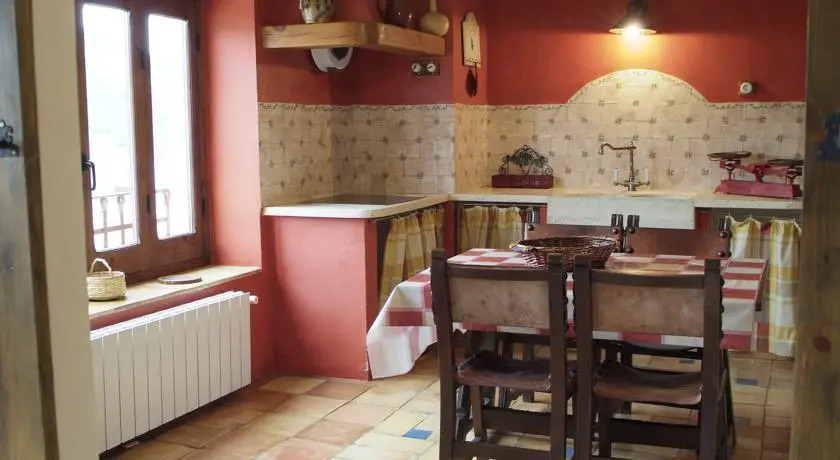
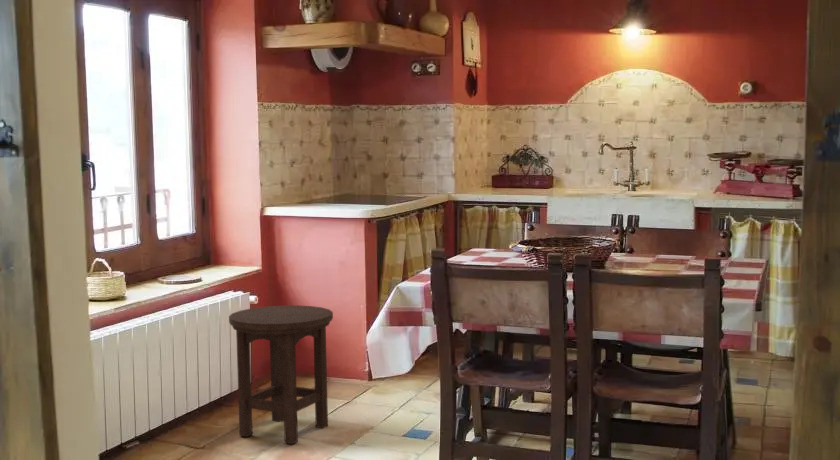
+ stool [228,304,334,445]
